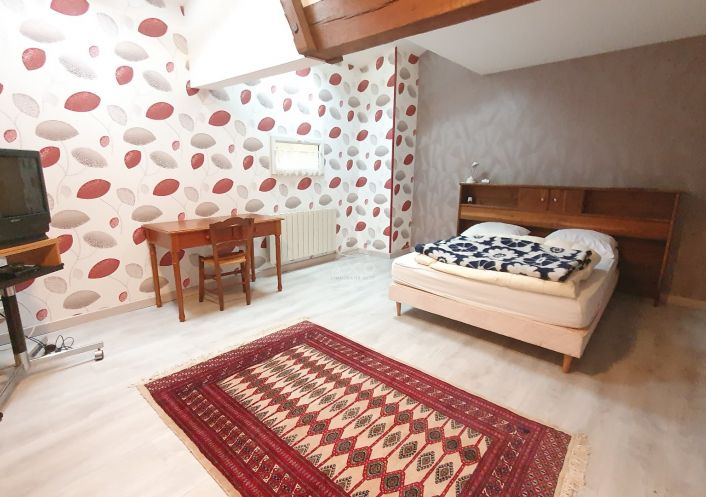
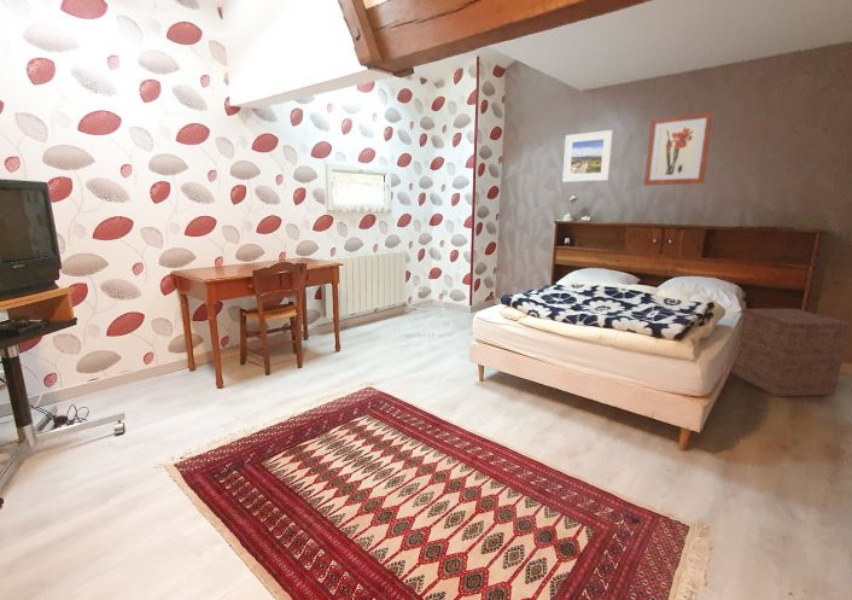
+ wall art [643,111,716,187]
+ nightstand [730,307,852,397]
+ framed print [561,129,614,184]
